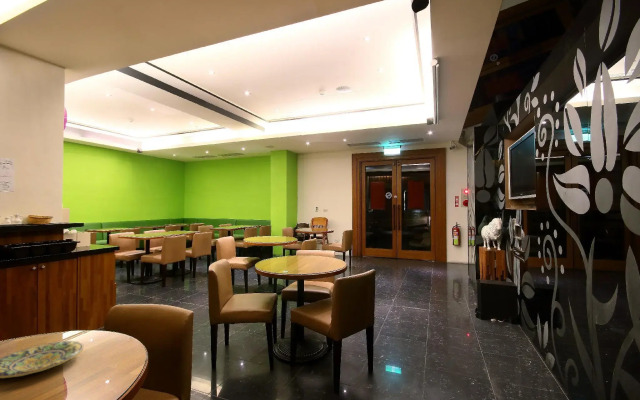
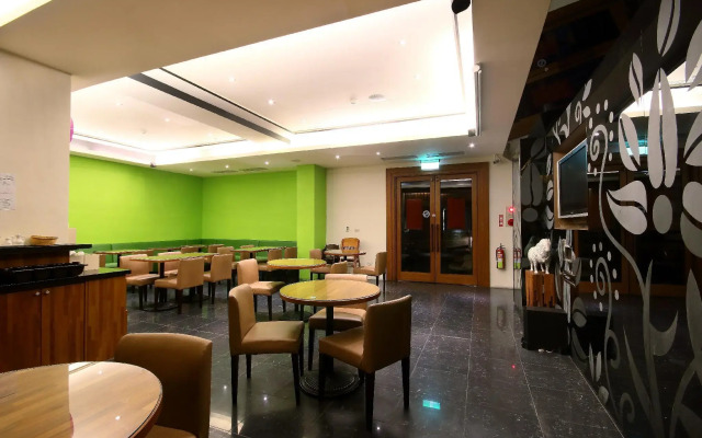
- plate [0,340,85,379]
